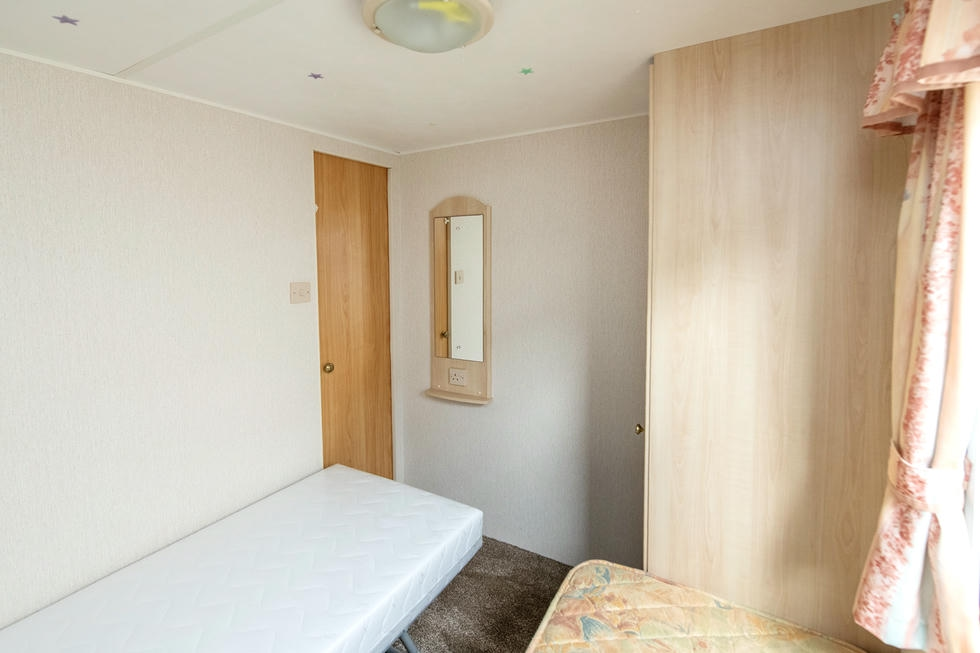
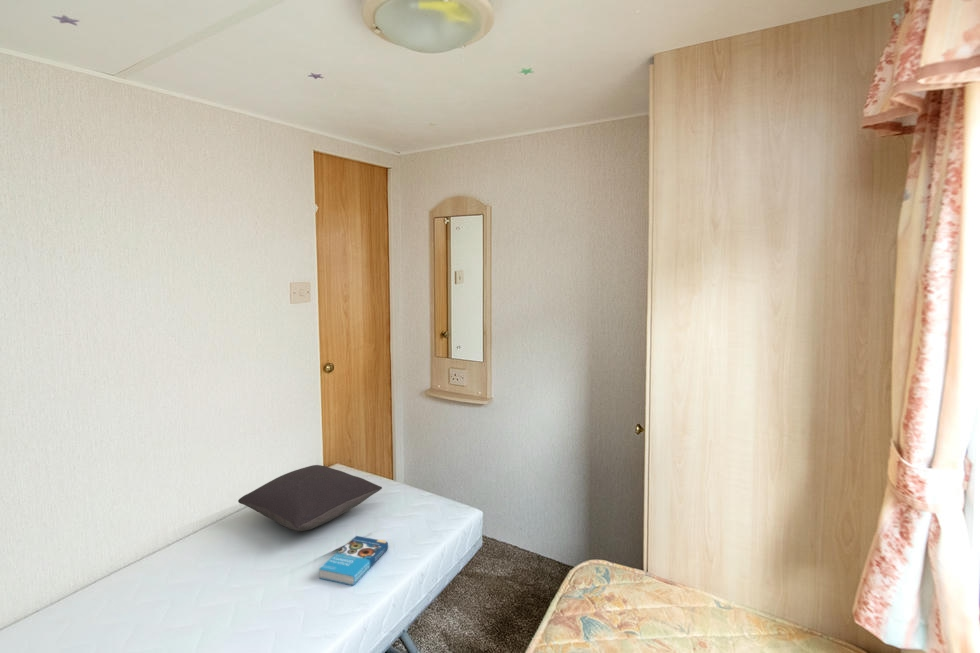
+ pillow [237,464,383,532]
+ book [318,535,389,586]
